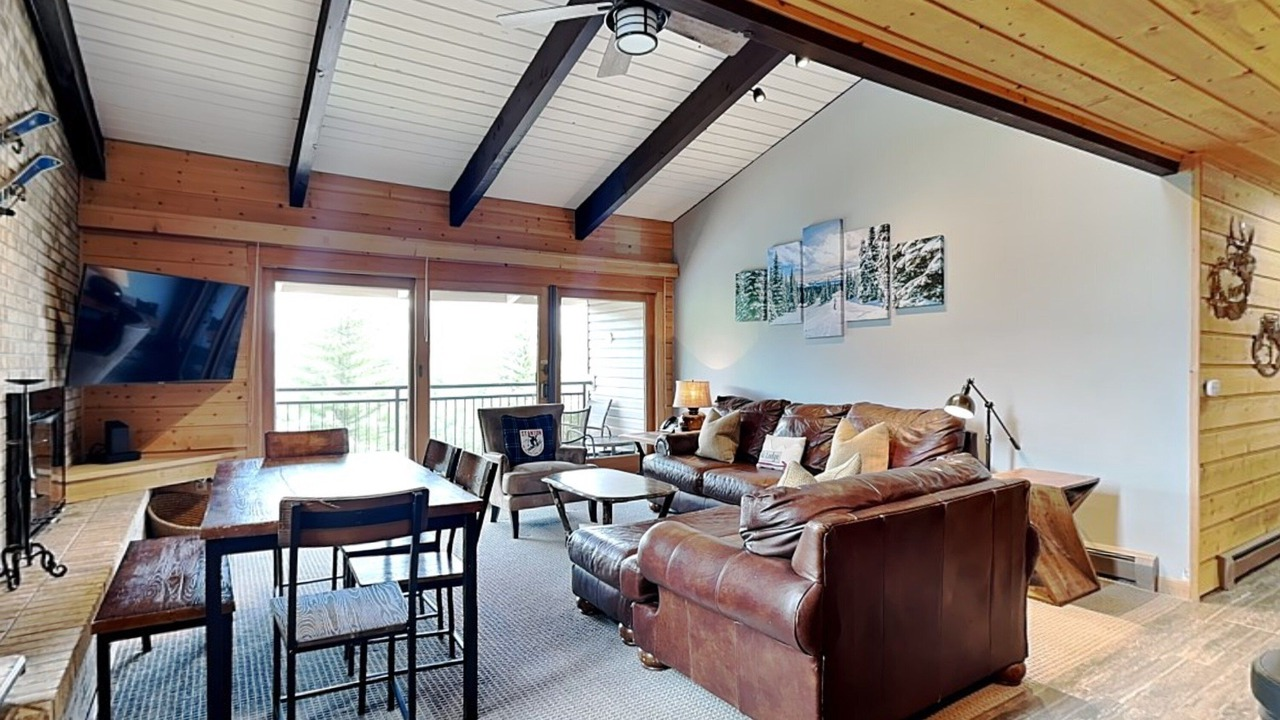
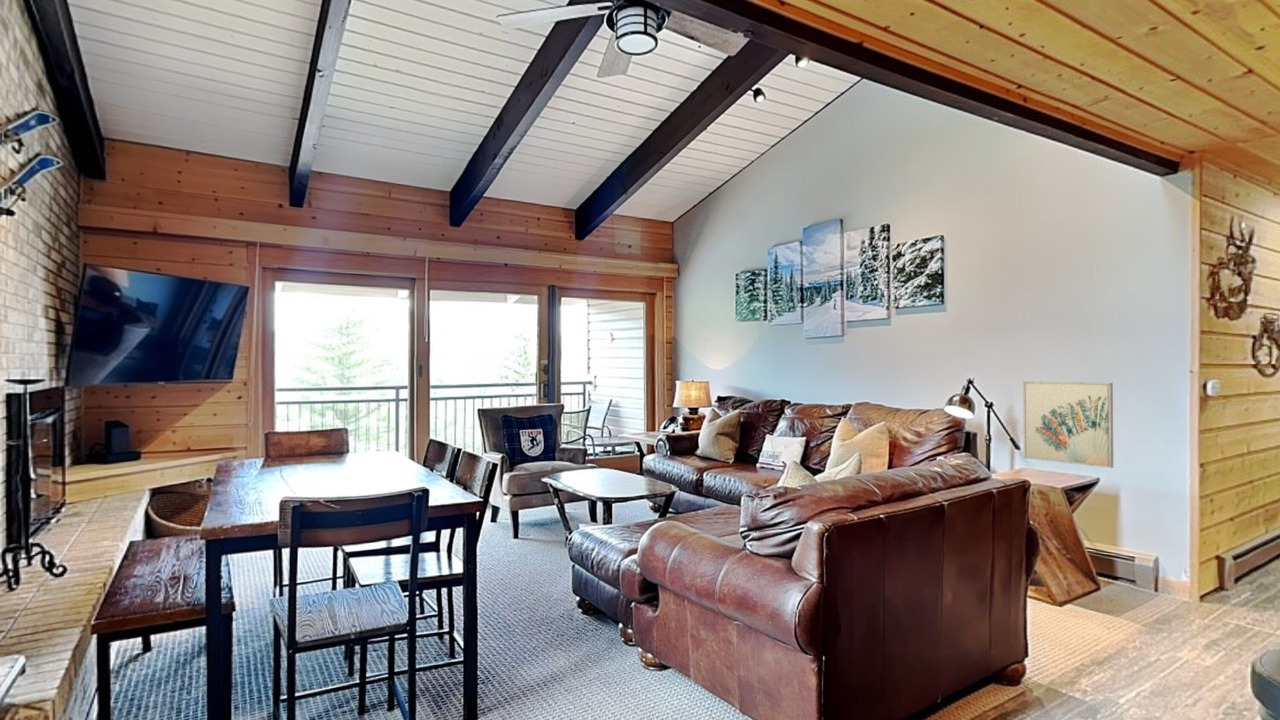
+ wall art [1022,380,1114,469]
